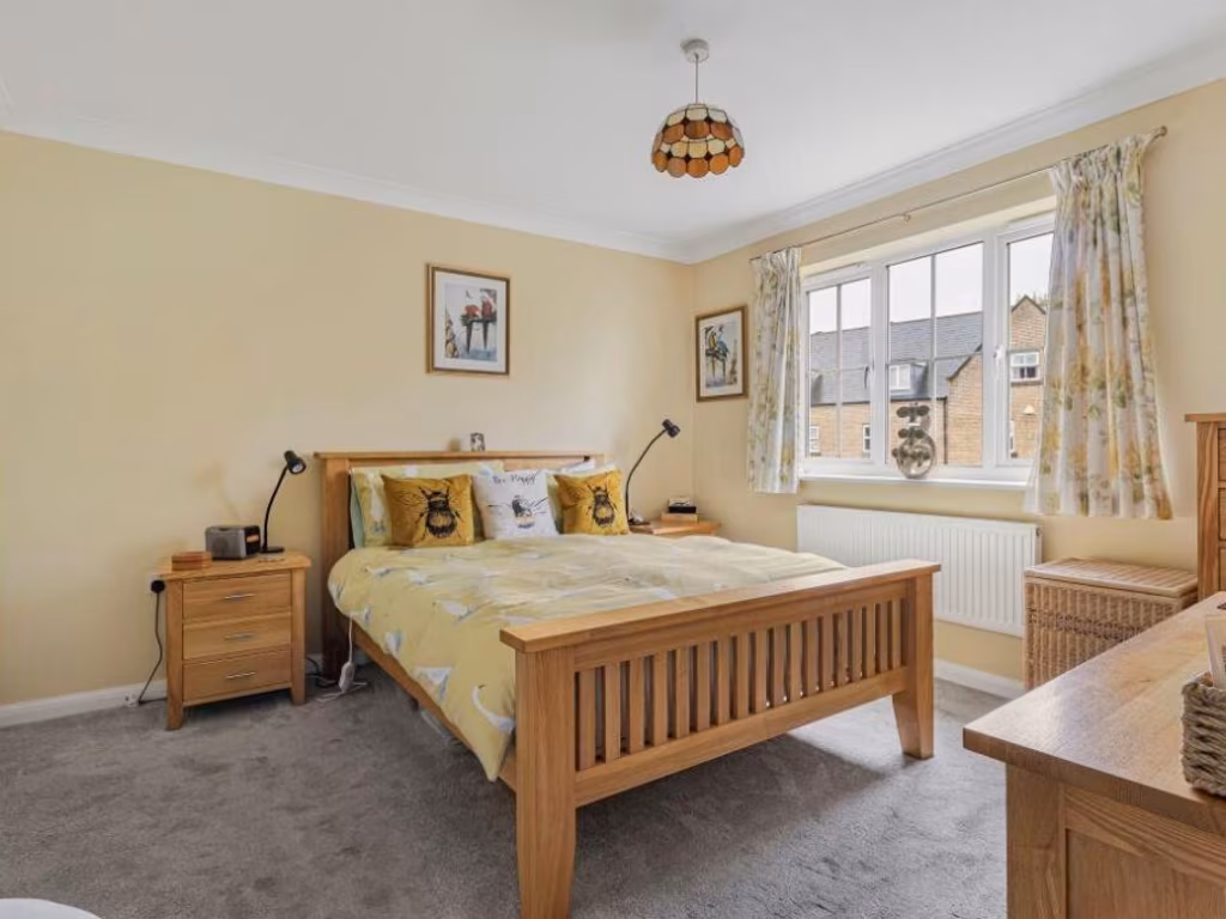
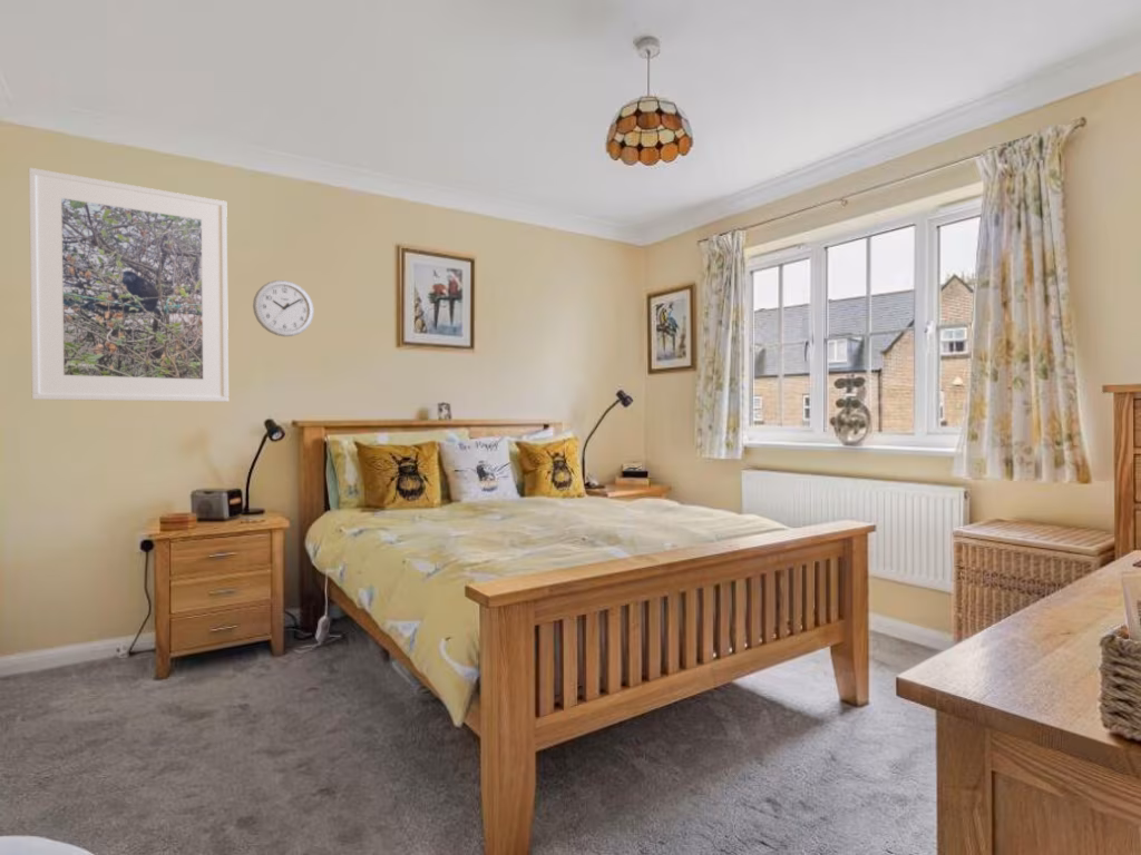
+ wall clock [252,279,315,337]
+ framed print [28,167,230,403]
